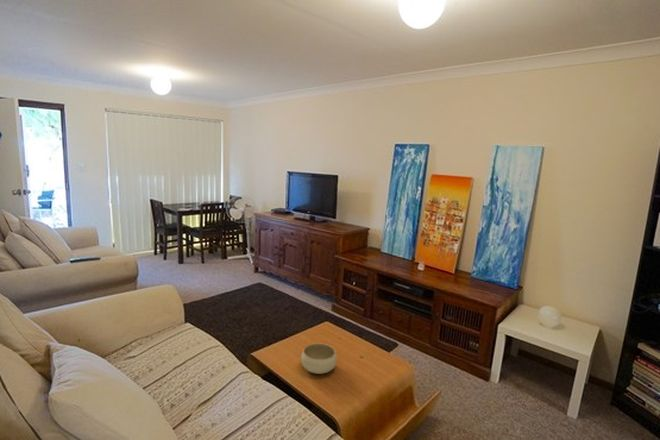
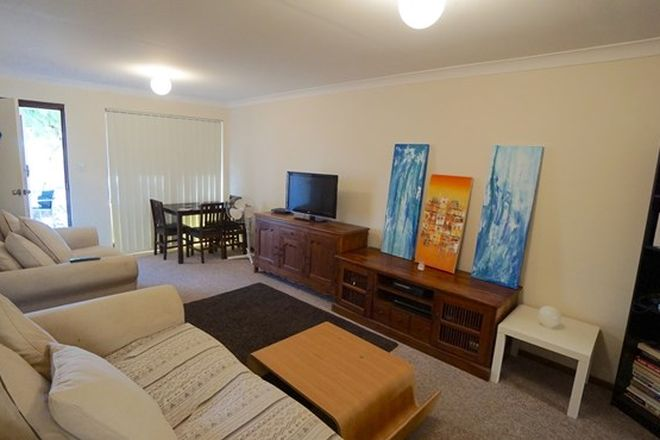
- bowl [300,342,338,375]
